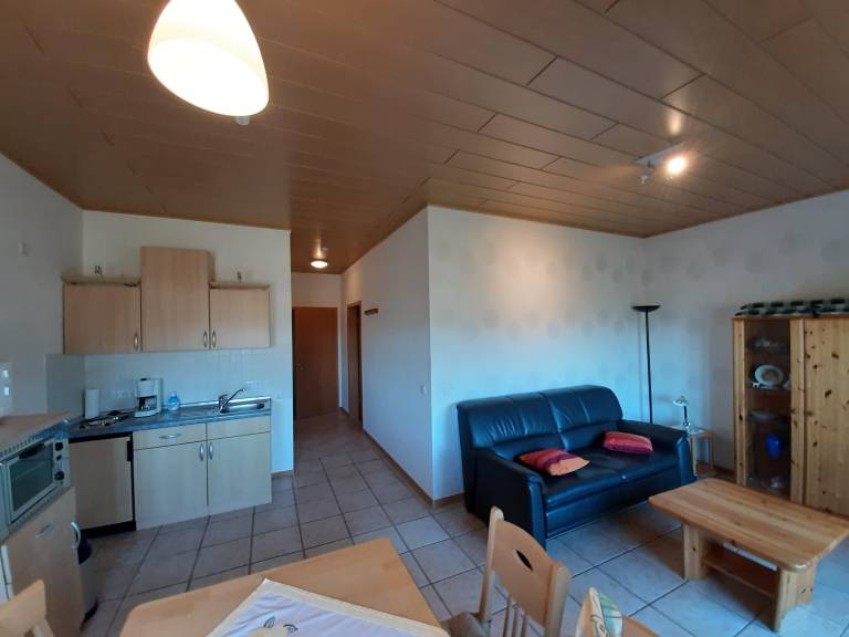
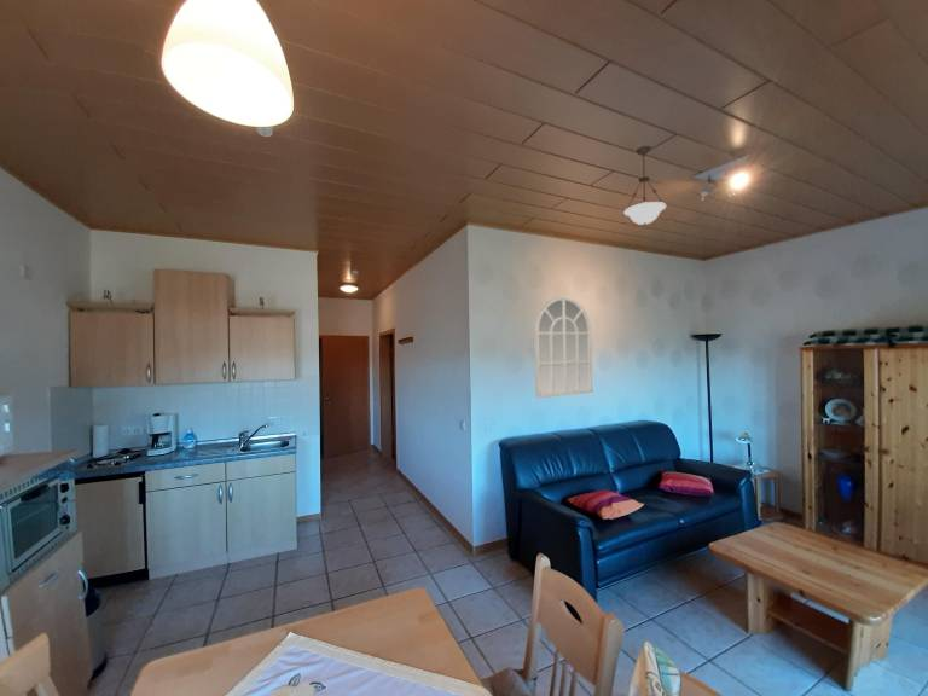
+ mirror [533,296,593,399]
+ pendant light [624,145,667,226]
